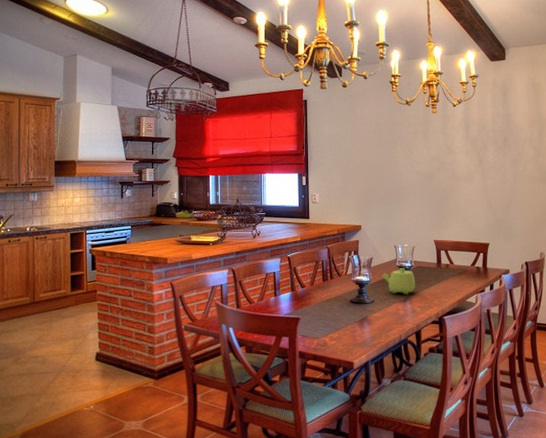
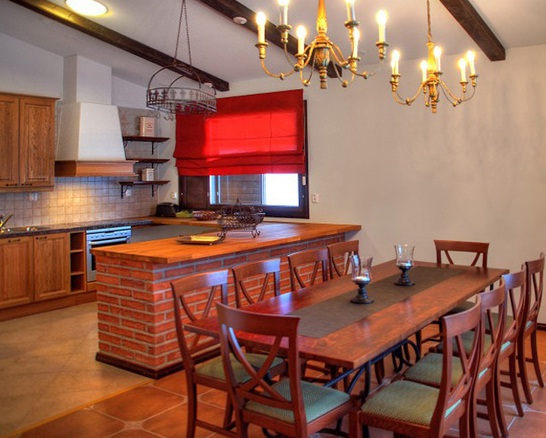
- teapot [381,267,416,295]
